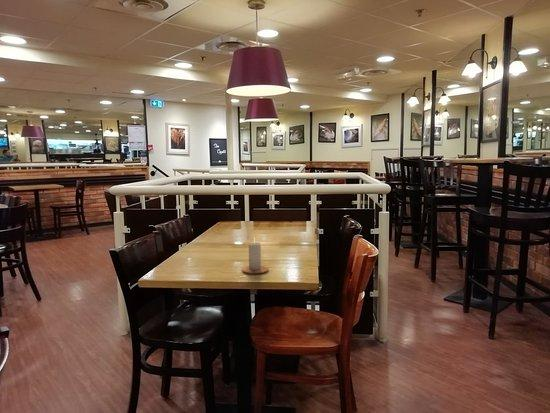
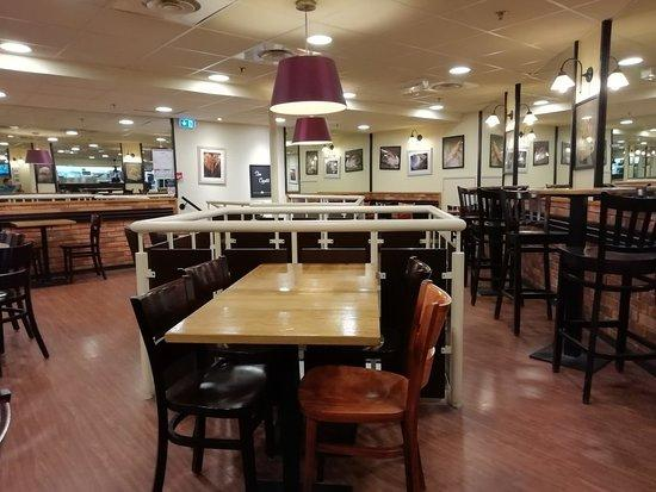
- candle [241,238,270,275]
